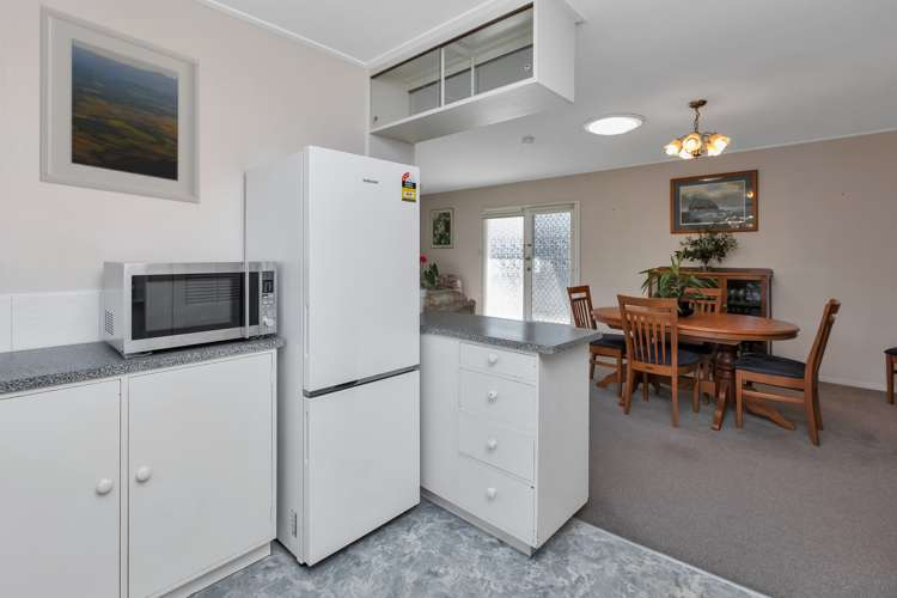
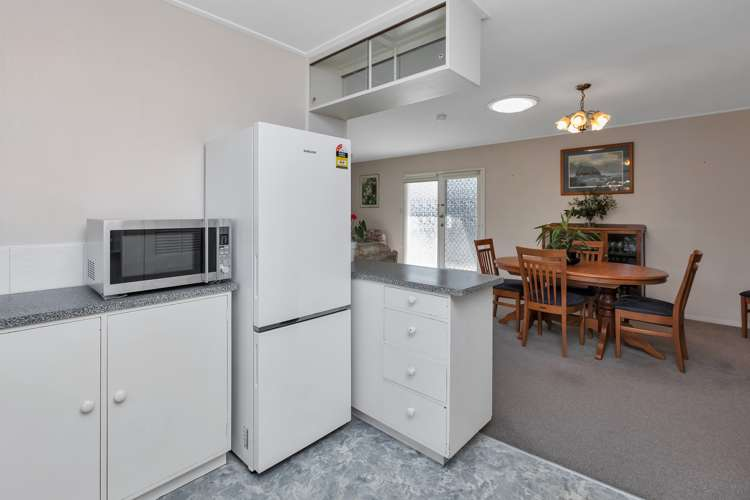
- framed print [38,4,202,206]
